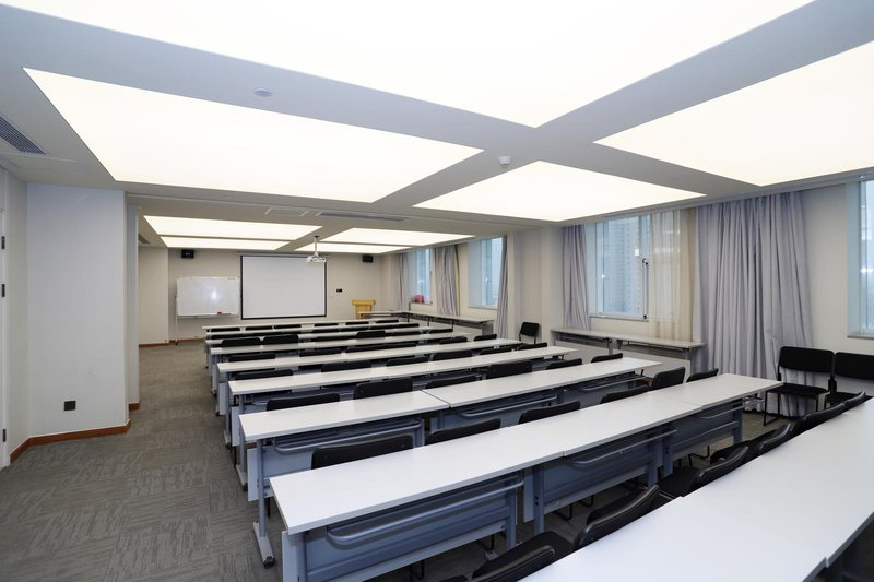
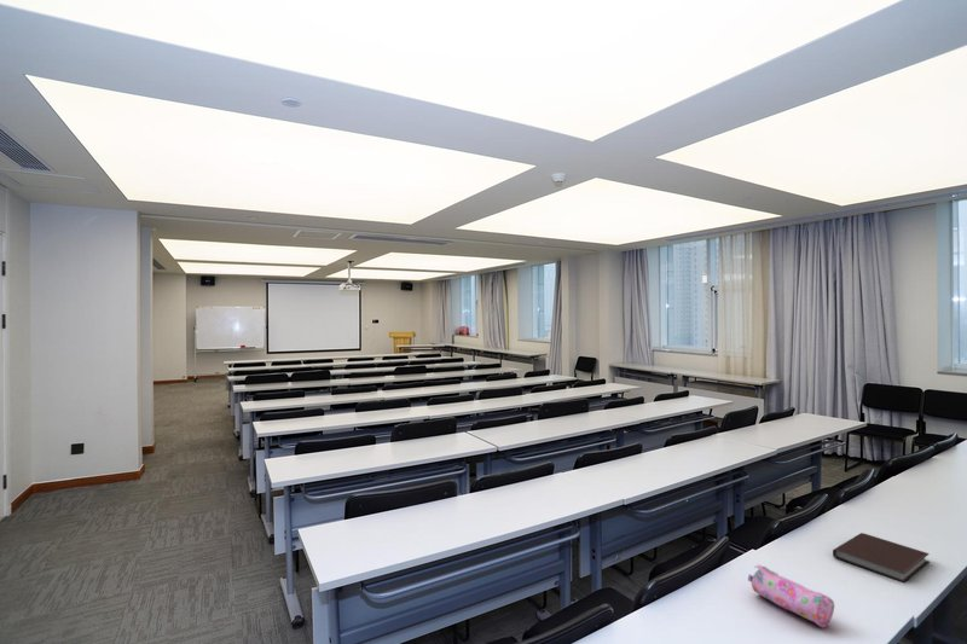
+ notebook [832,532,931,584]
+ pencil case [747,564,835,628]
